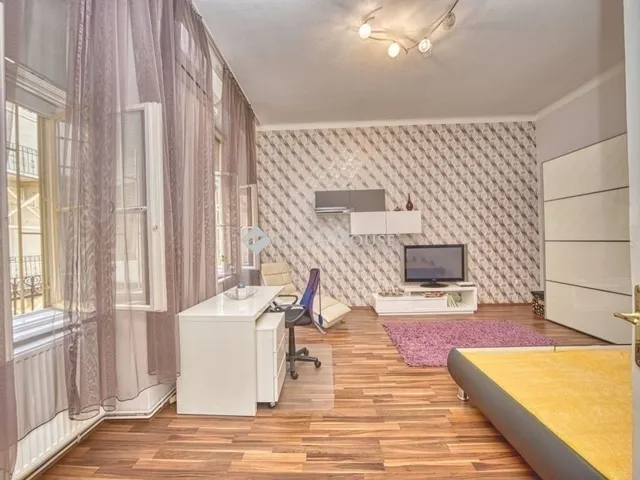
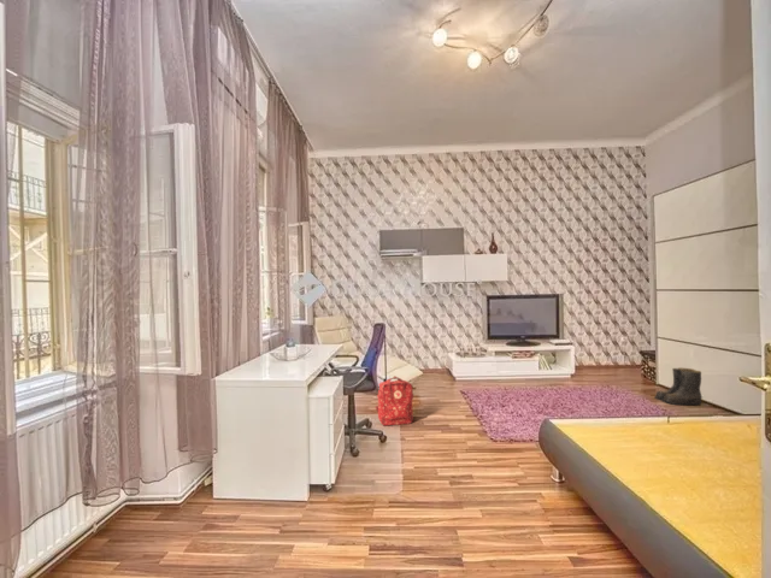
+ backpack [375,376,414,426]
+ boots [654,366,704,406]
